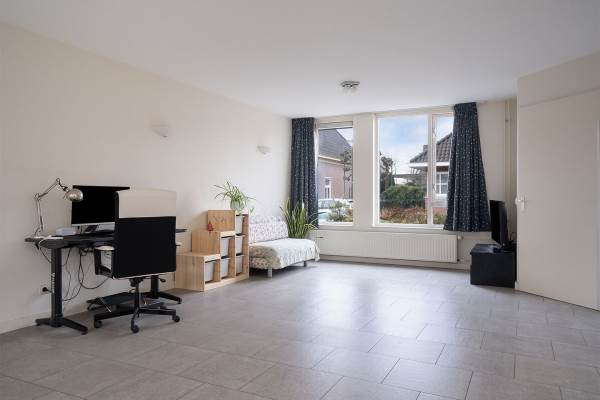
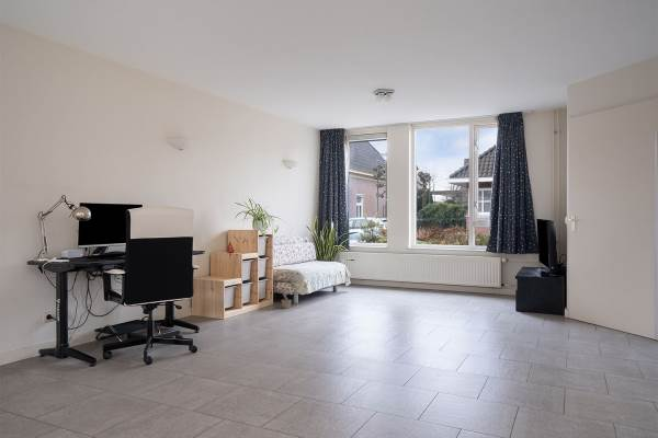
+ potted plant [276,283,295,309]
